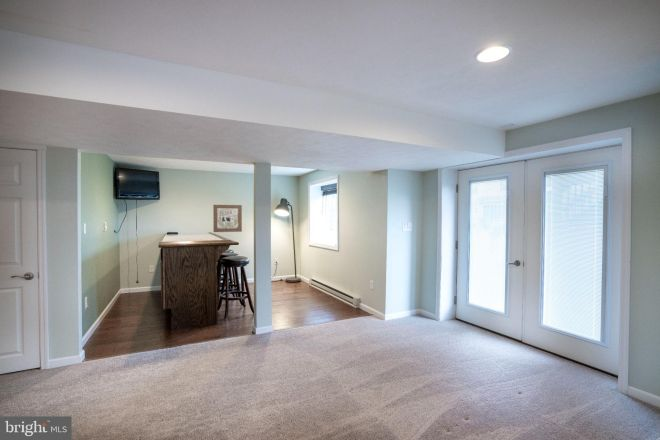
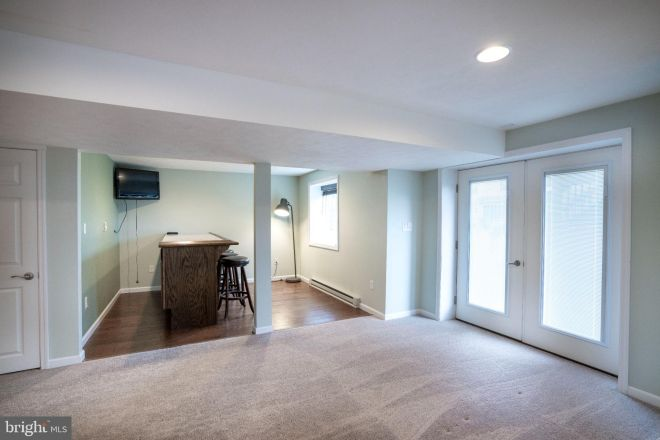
- wall art [212,204,243,233]
